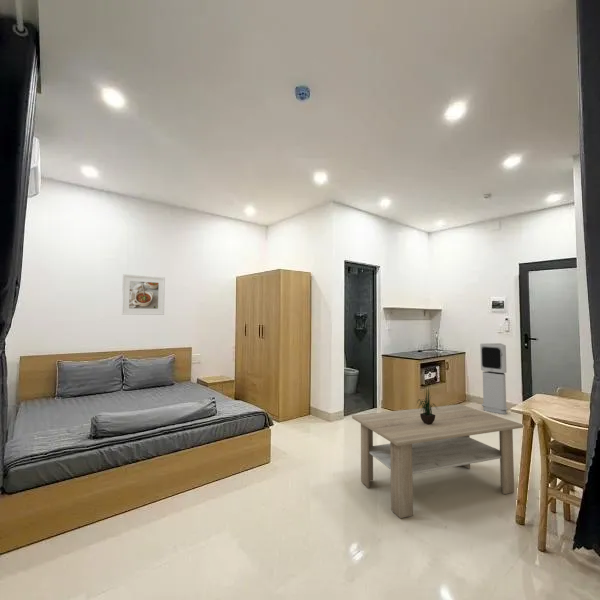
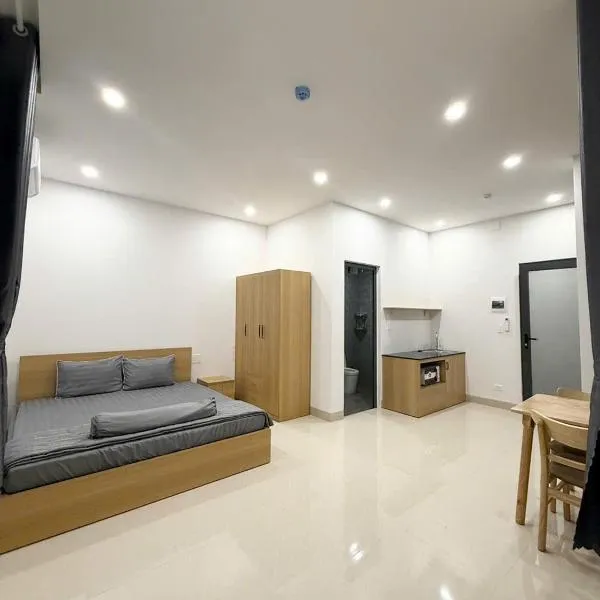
- coffee table [351,403,524,519]
- air purifier [479,342,509,415]
- potted plant [415,387,438,425]
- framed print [121,273,166,316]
